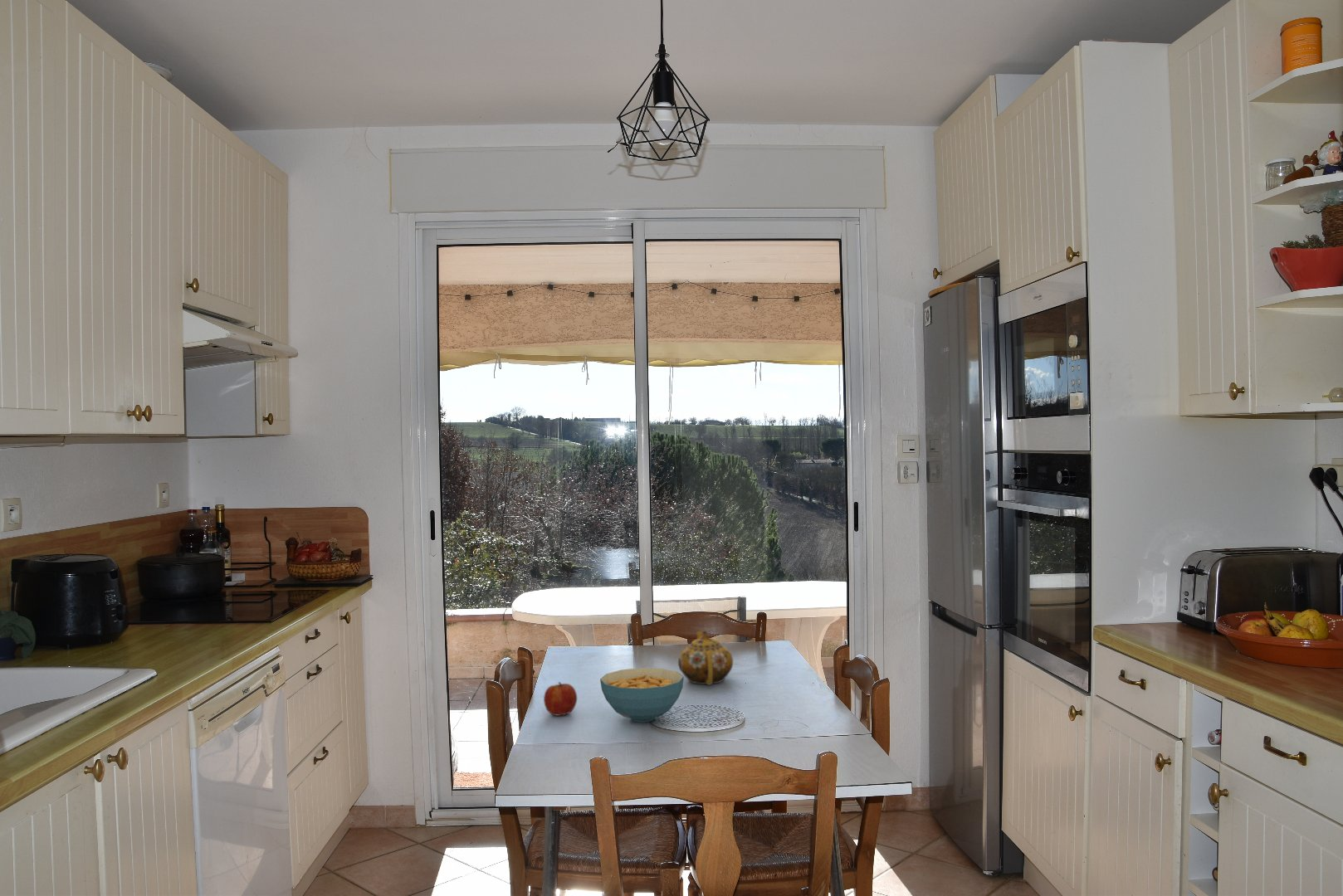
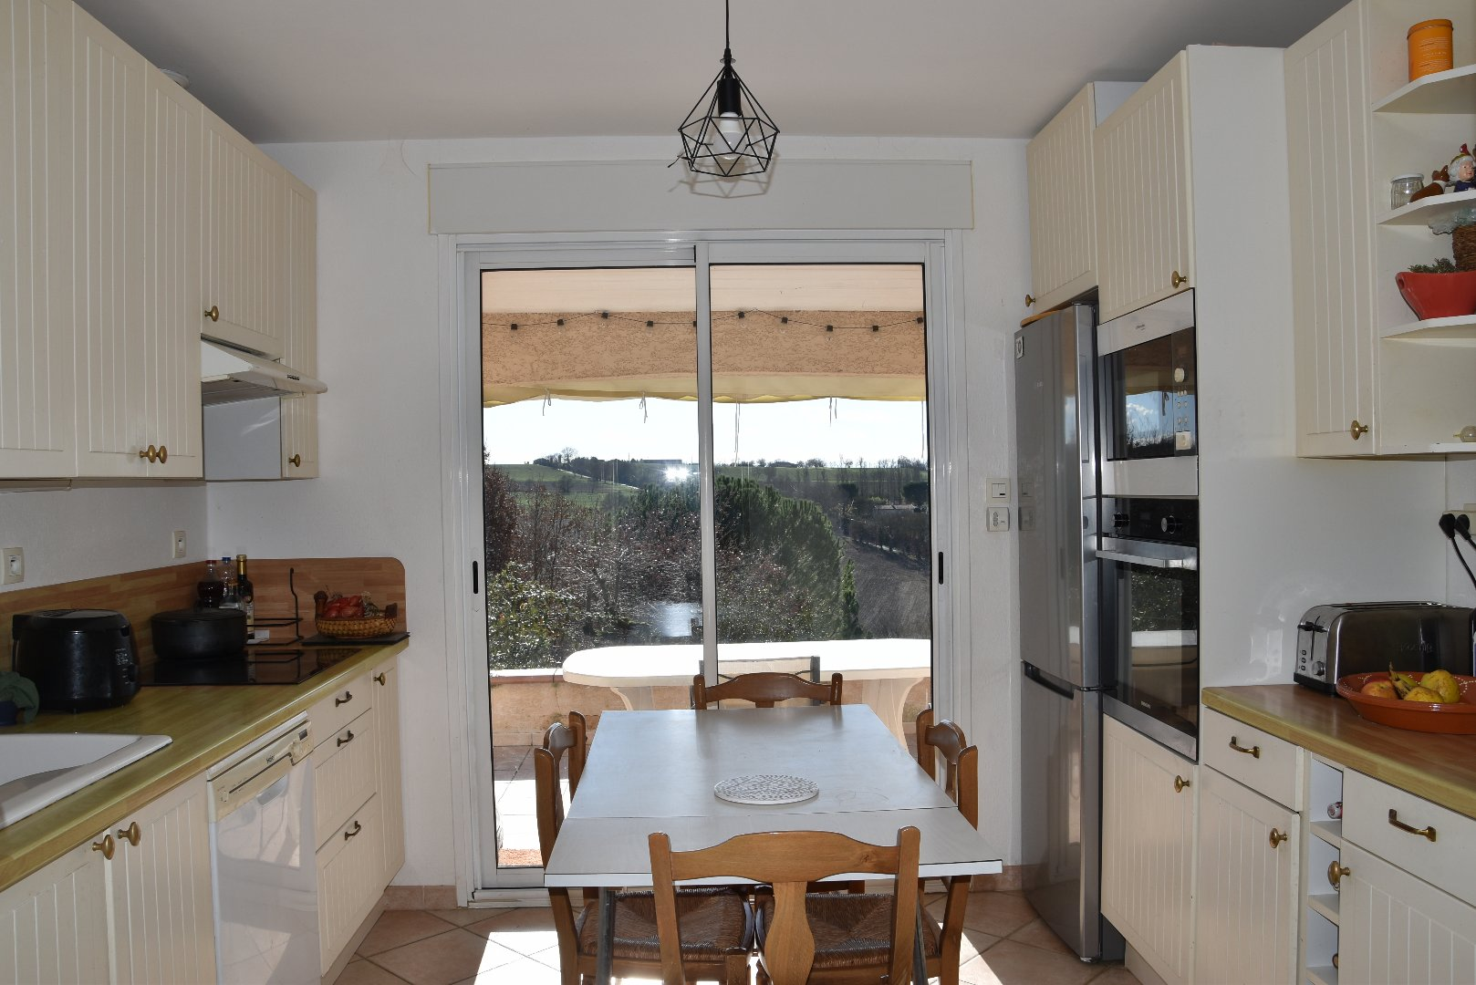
- fruit [543,681,578,717]
- teapot [677,631,734,686]
- cereal bowl [599,667,685,723]
